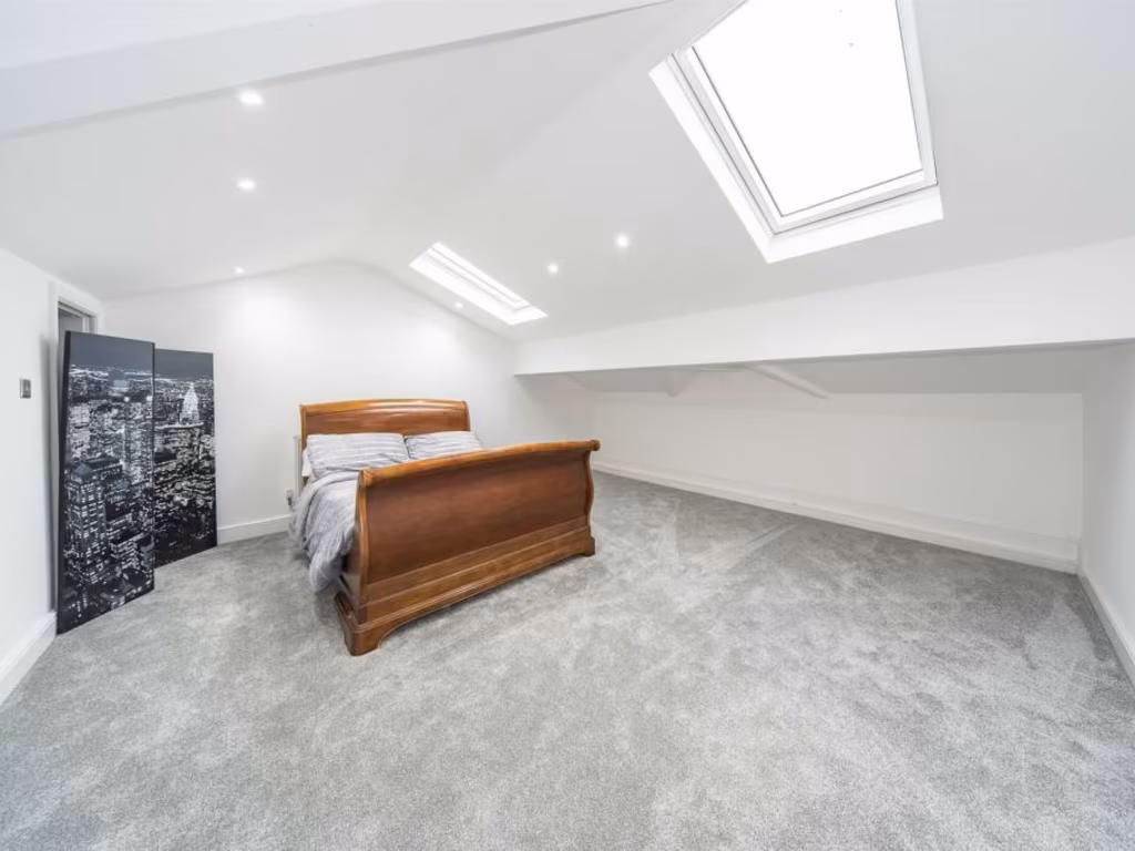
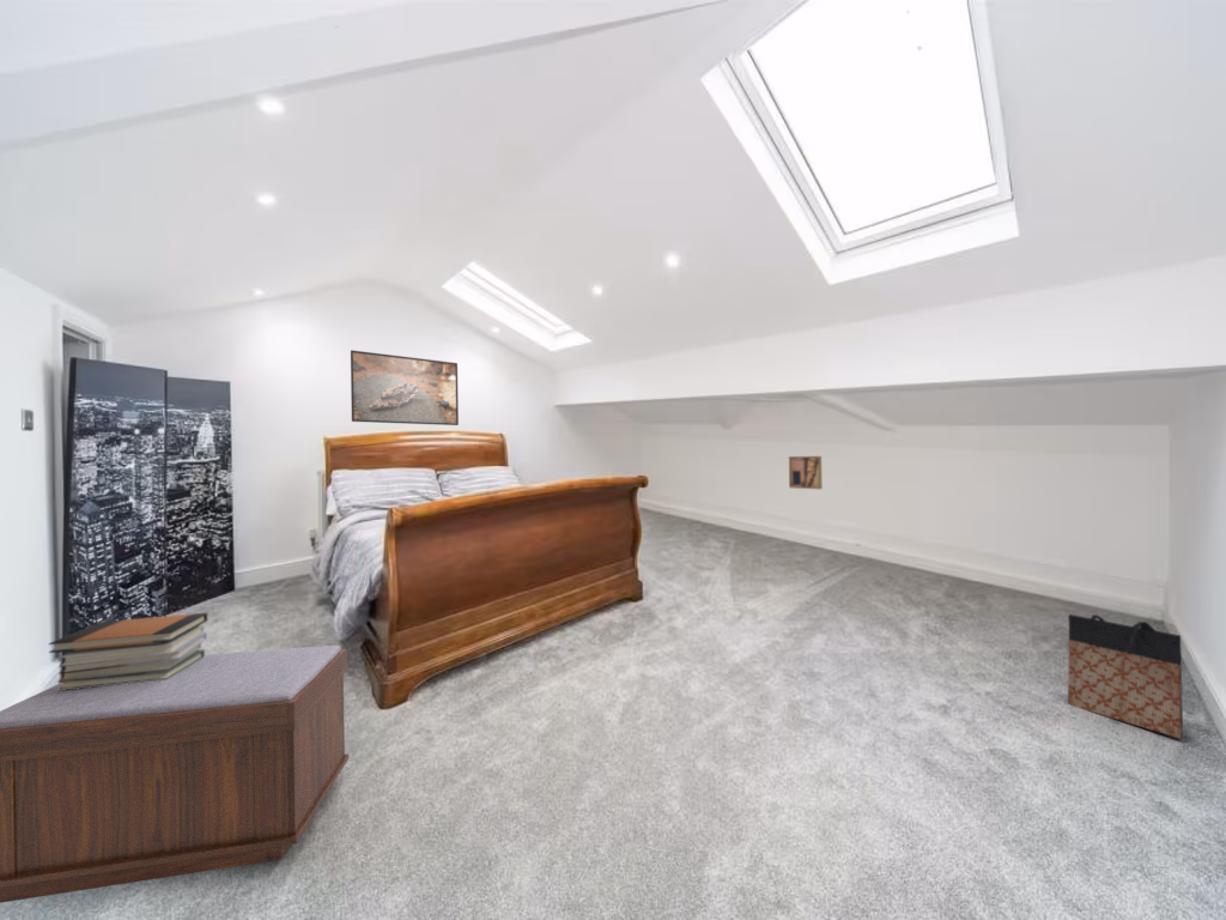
+ wall art [788,455,824,490]
+ bag [1067,613,1184,740]
+ book stack [48,612,208,690]
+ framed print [350,349,460,426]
+ bench [0,644,350,904]
